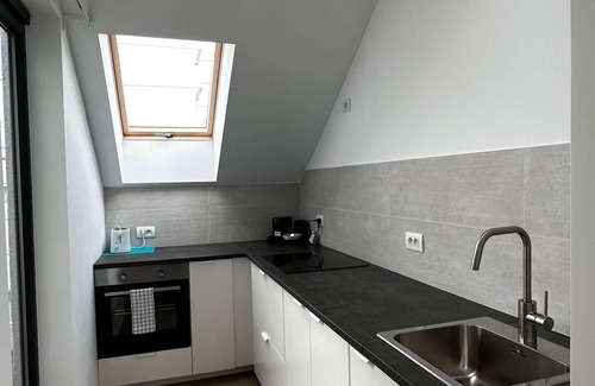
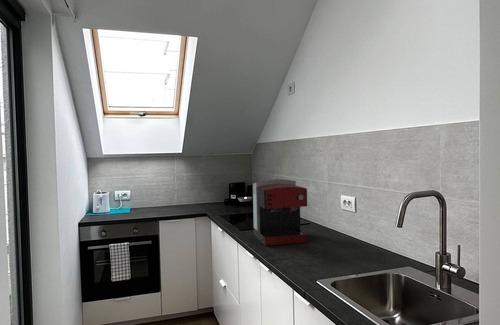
+ coffee maker [252,178,308,247]
